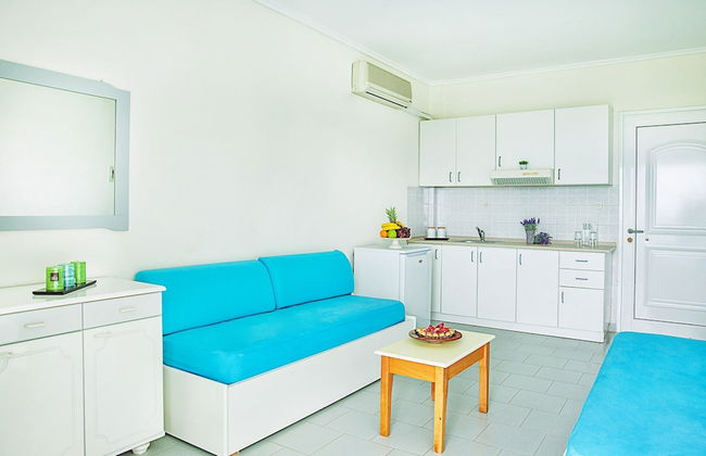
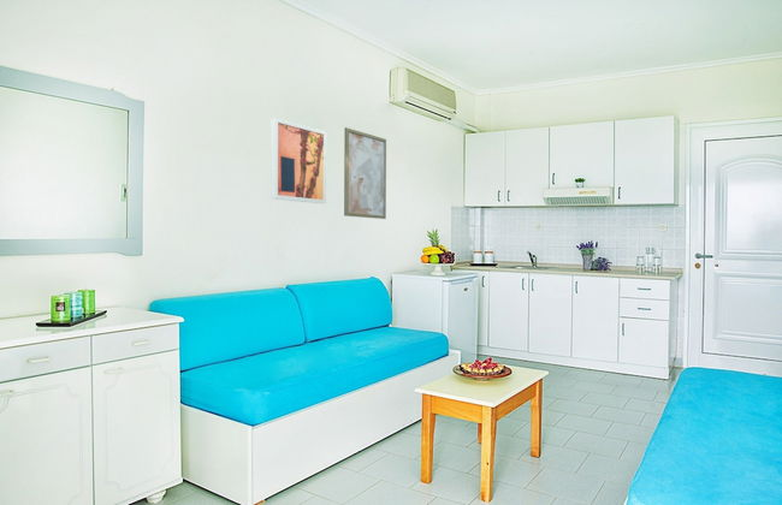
+ wall art [343,126,387,220]
+ wall art [269,117,327,204]
